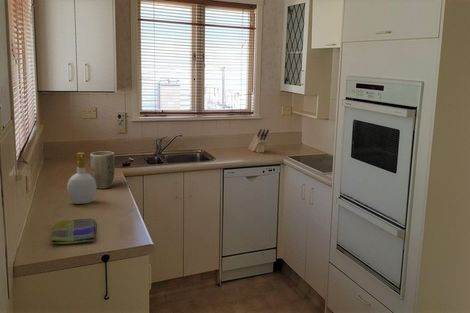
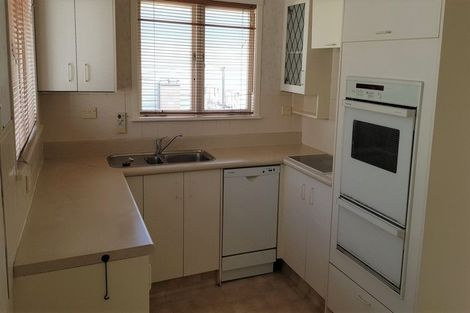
- plant pot [89,150,116,190]
- soap bottle [66,152,97,205]
- dish towel [50,217,97,245]
- knife block [247,128,270,154]
